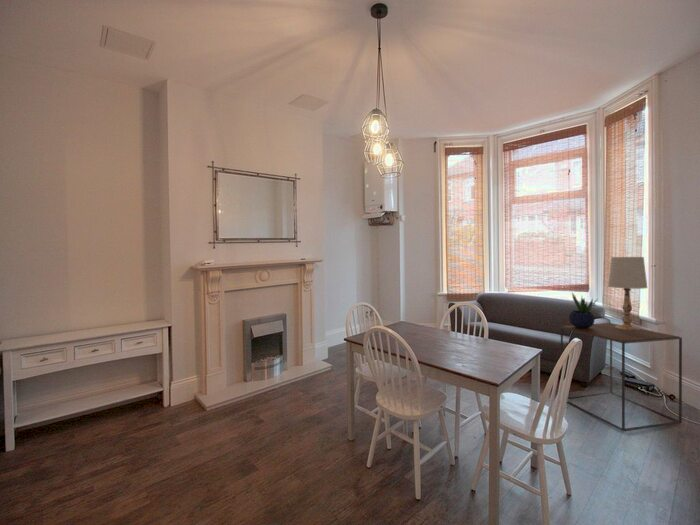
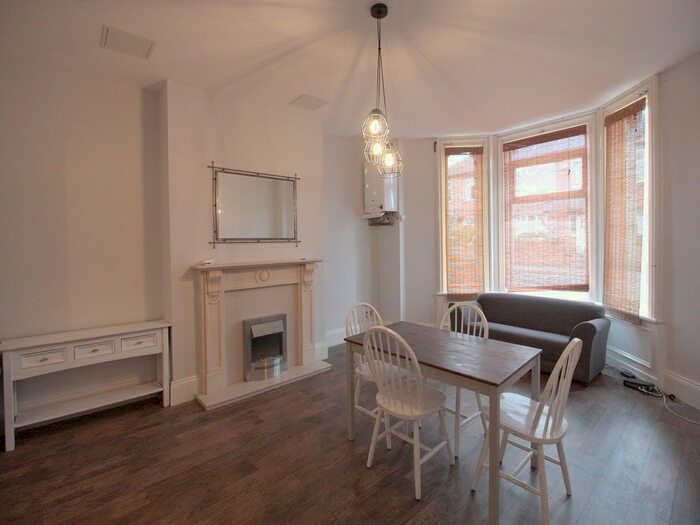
- table lamp [607,256,648,331]
- potted plant [568,292,598,328]
- side table [560,322,683,432]
